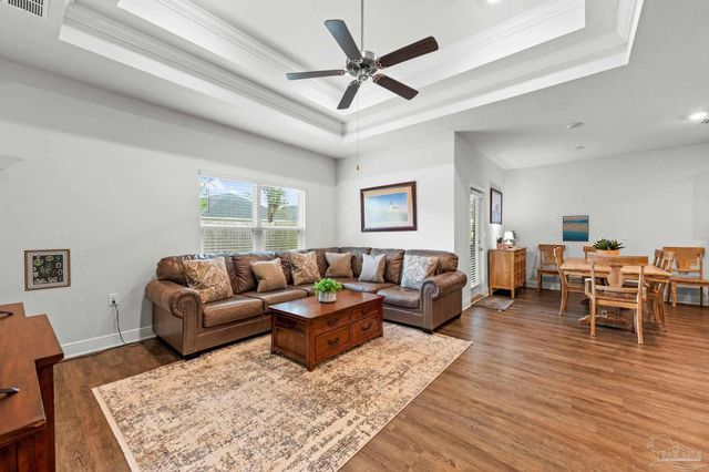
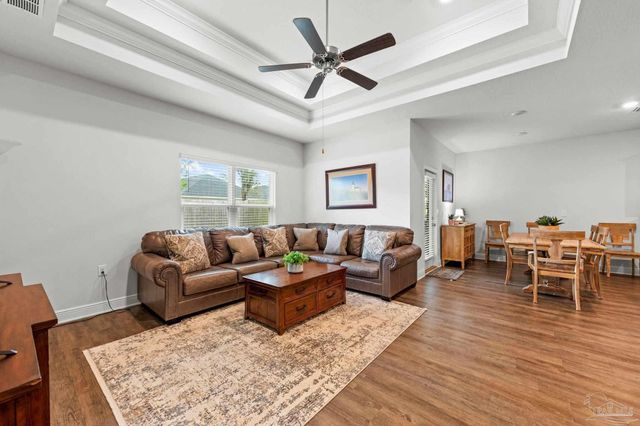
- wall art [23,248,72,293]
- wall art [562,214,590,243]
